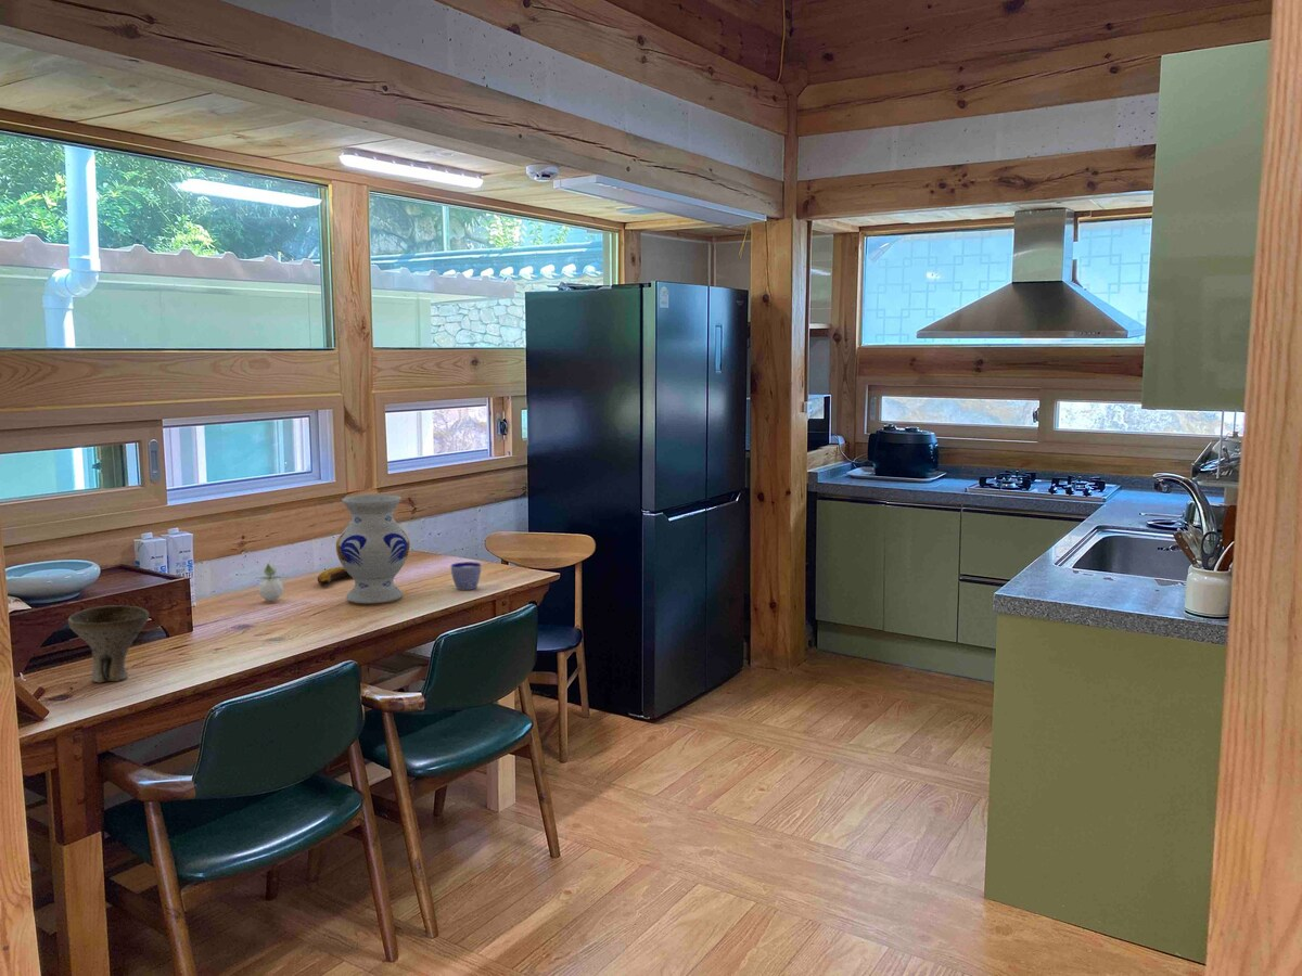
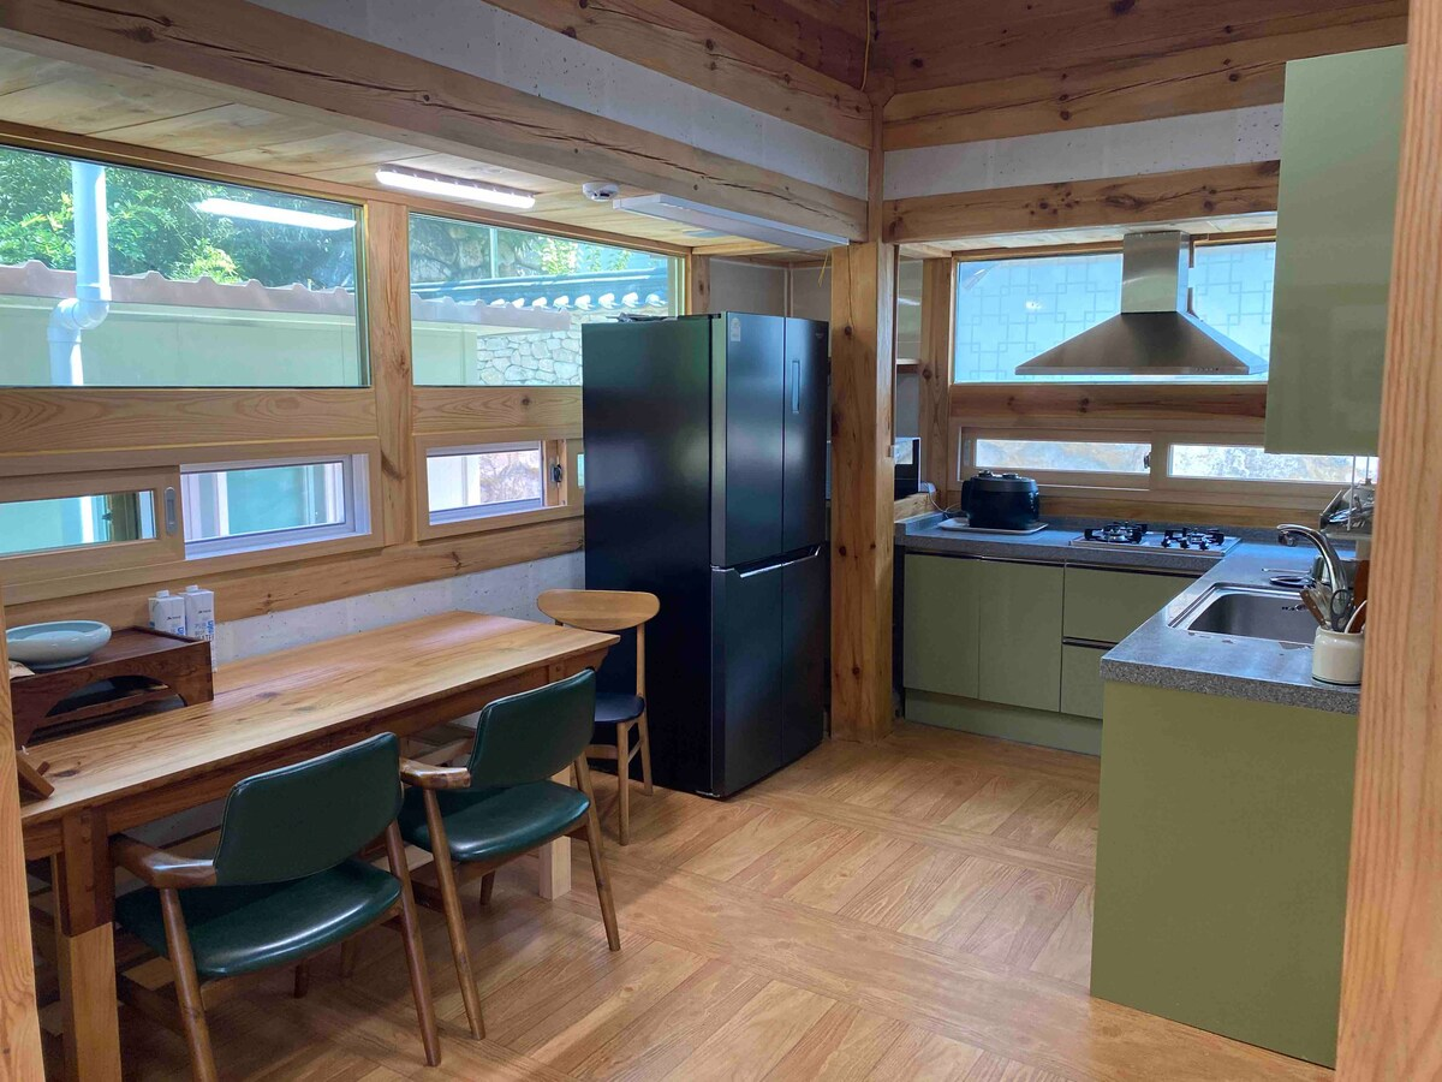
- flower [255,560,285,602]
- cup [450,561,482,591]
- vase [335,493,411,604]
- ceramic bowl [67,604,150,683]
- banana [317,566,353,587]
